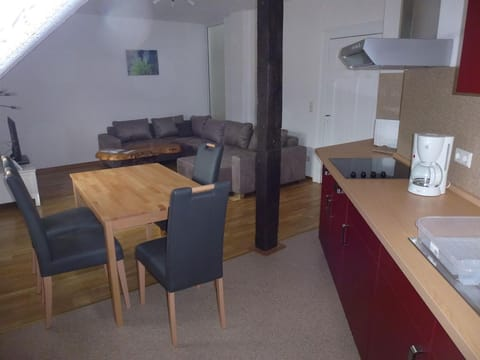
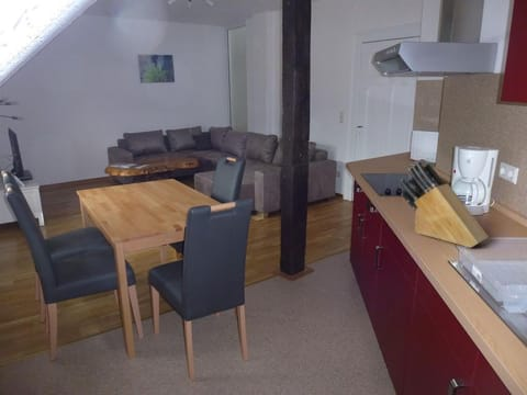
+ knife block [400,160,490,249]
